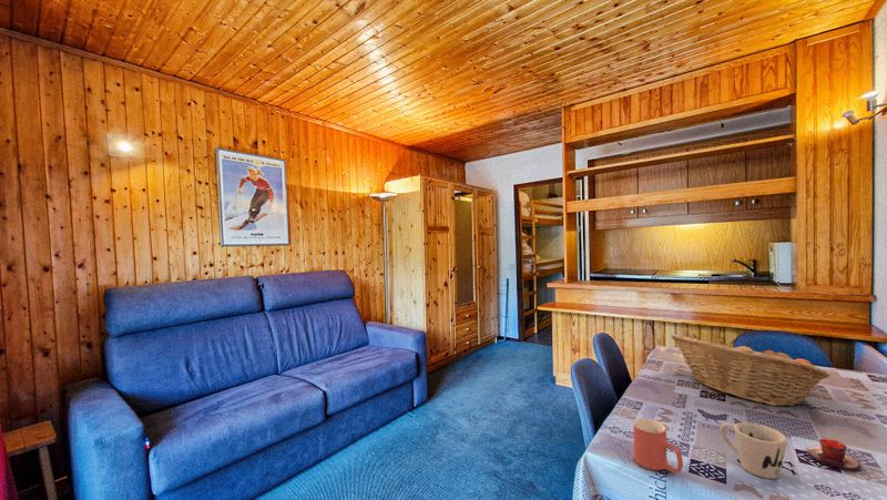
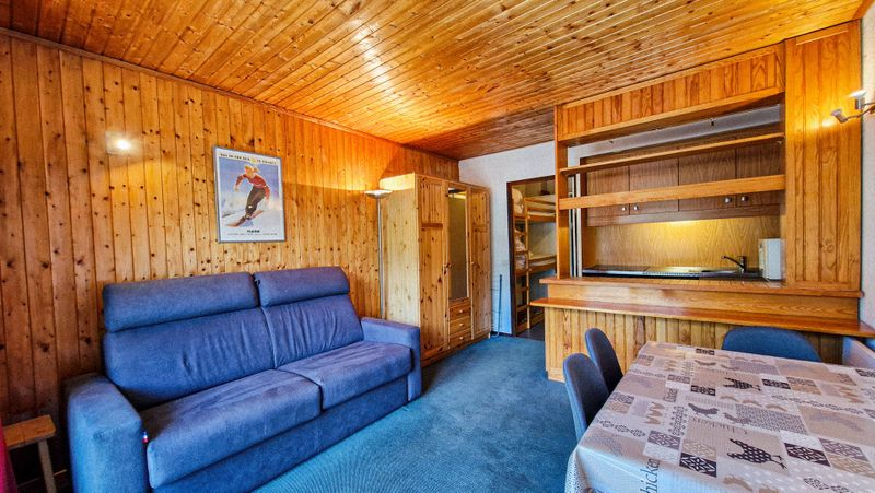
- teacup [806,438,863,470]
- fruit basket [670,334,832,407]
- mug [718,421,788,480]
- mug [632,418,684,473]
